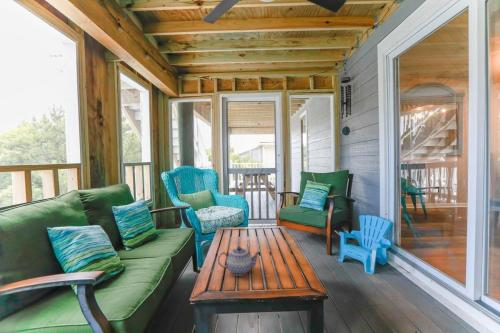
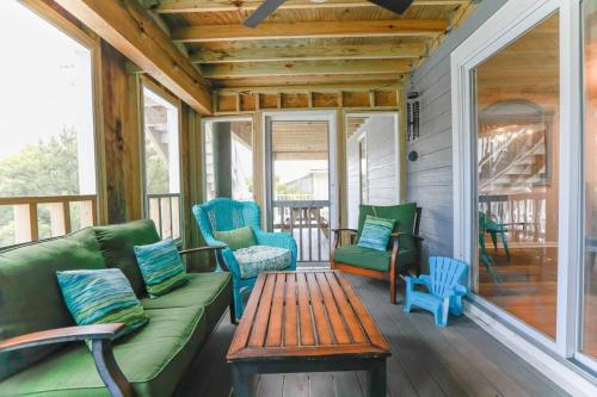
- teapot [217,246,261,277]
